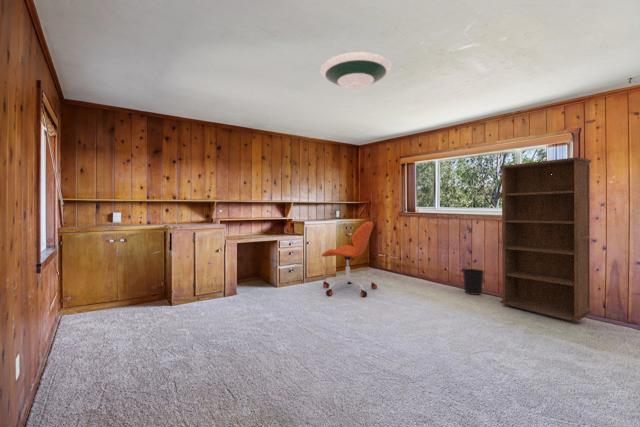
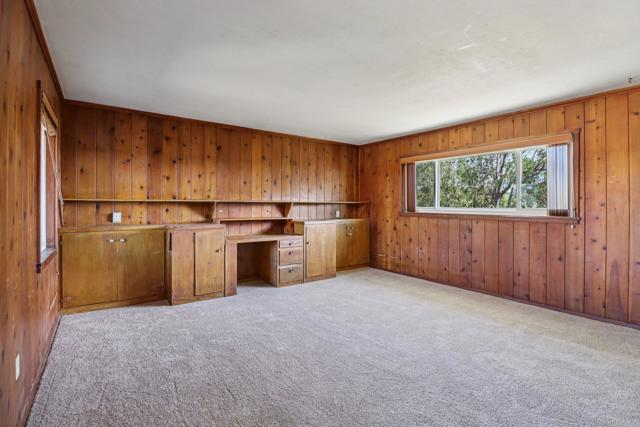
- bookcase [499,156,592,324]
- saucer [319,51,393,90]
- wastebasket [462,268,485,296]
- office chair [321,221,378,298]
